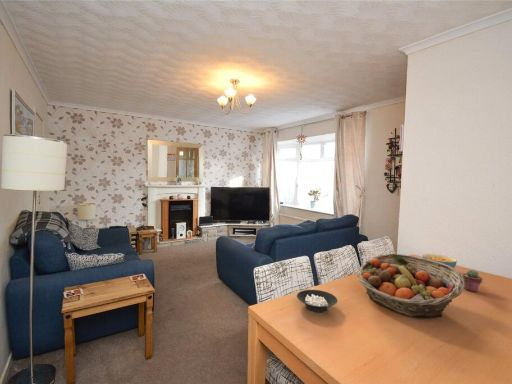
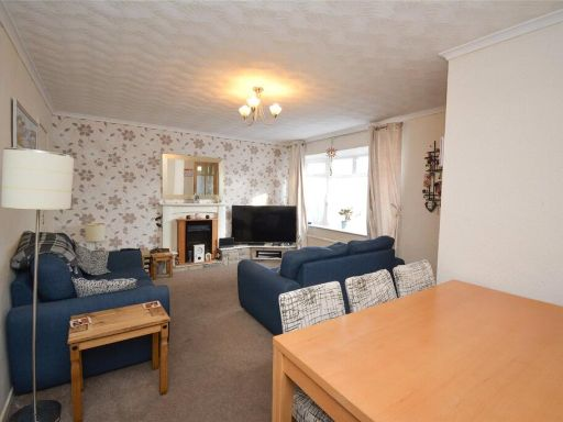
- fruit basket [356,253,465,319]
- potted succulent [462,269,483,293]
- cereal bowl [296,289,338,313]
- cereal bowl [422,253,458,270]
